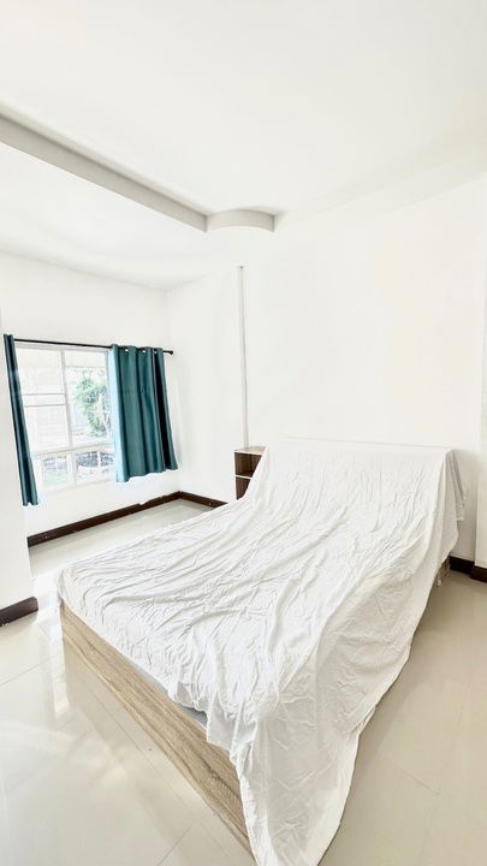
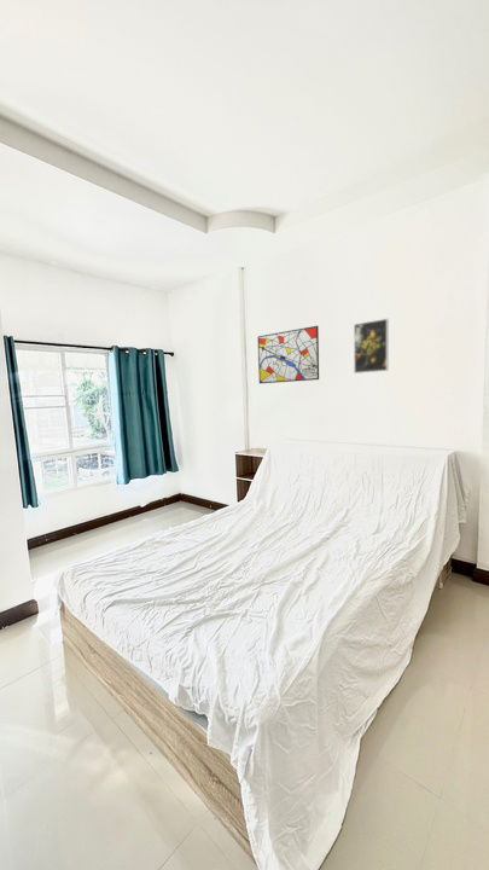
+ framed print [353,318,390,375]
+ wall art [256,325,320,384]
